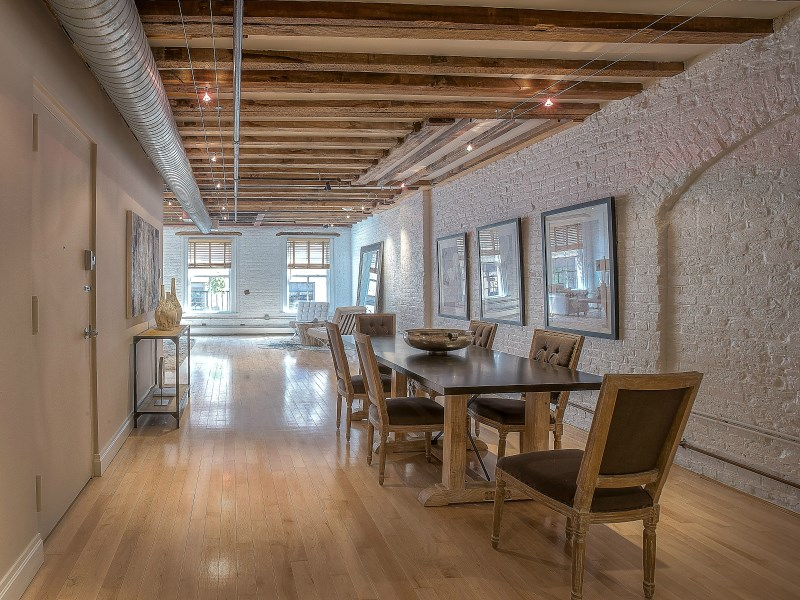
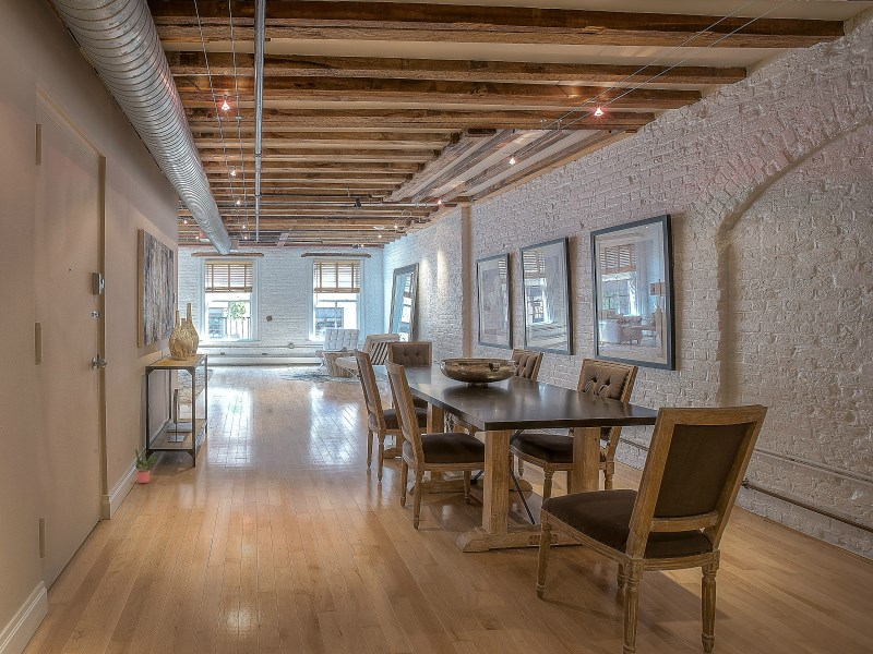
+ potted plant [134,448,157,484]
